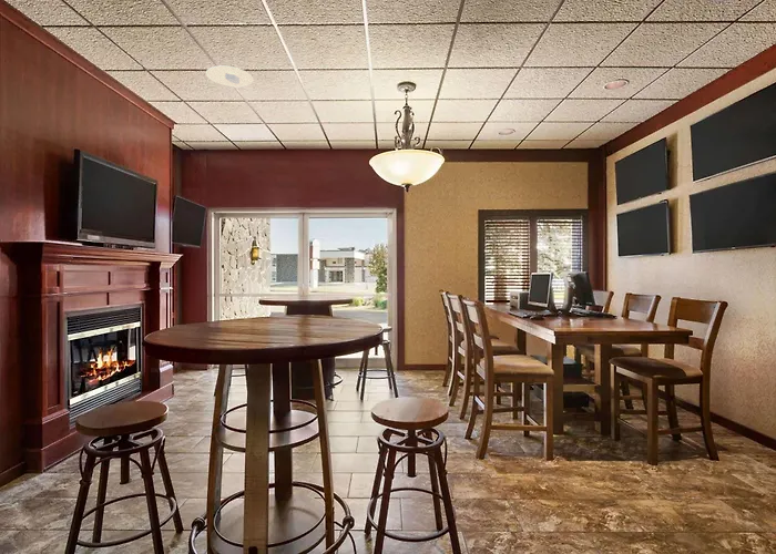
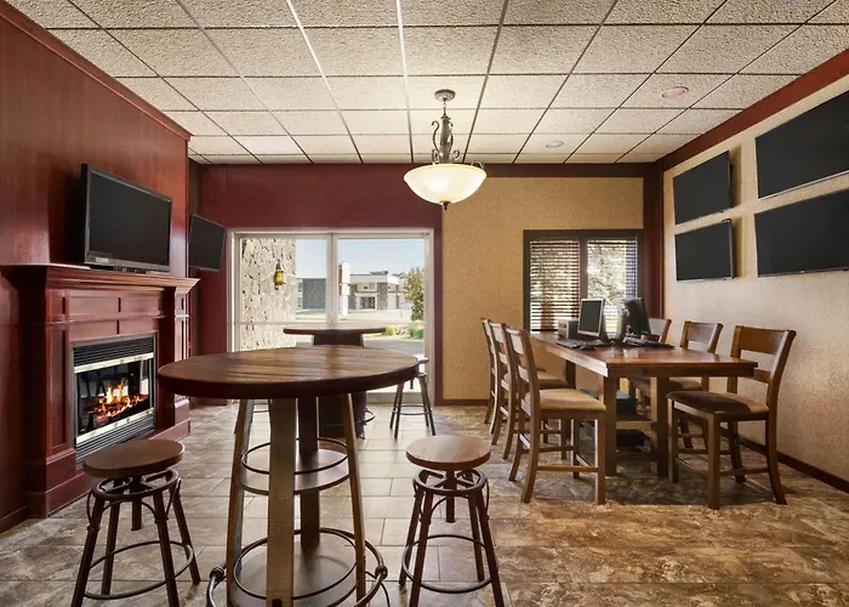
- recessed light [205,65,255,88]
